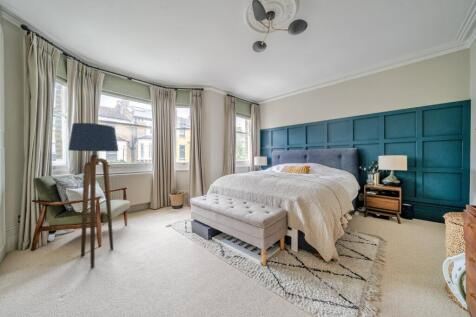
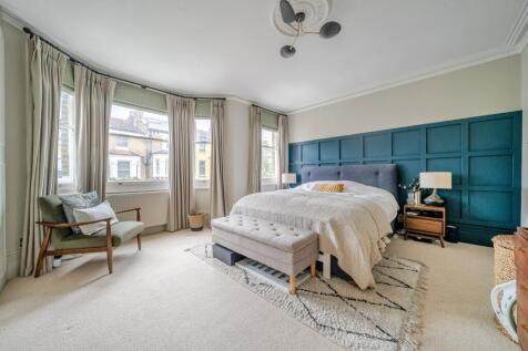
- floor lamp [67,122,119,269]
